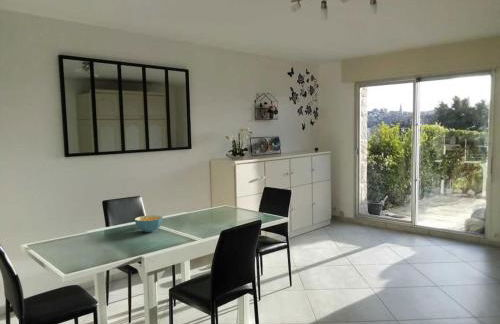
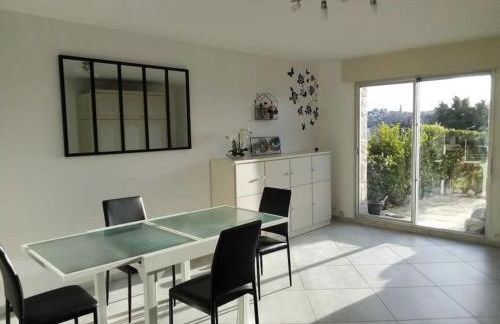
- cereal bowl [134,214,164,233]
